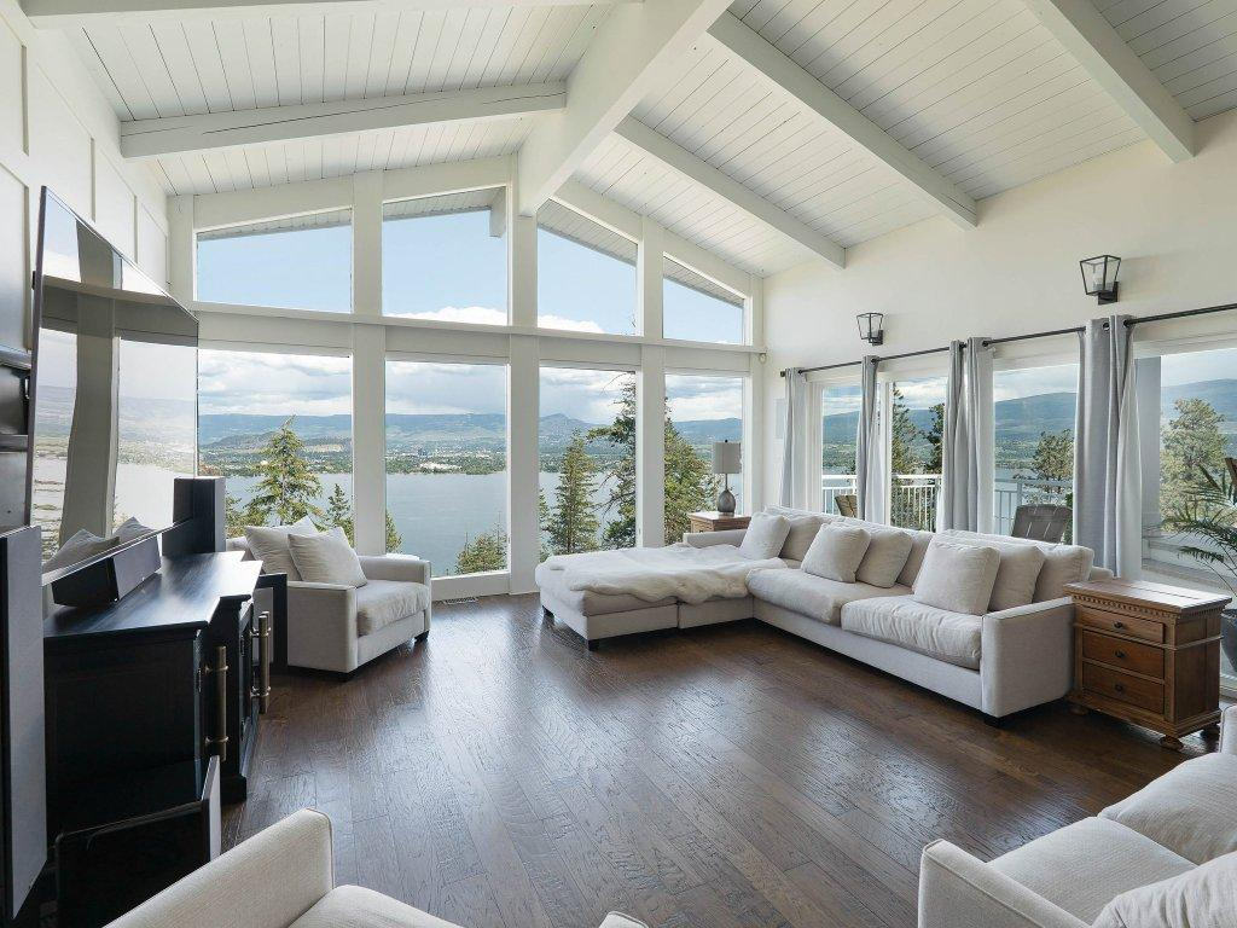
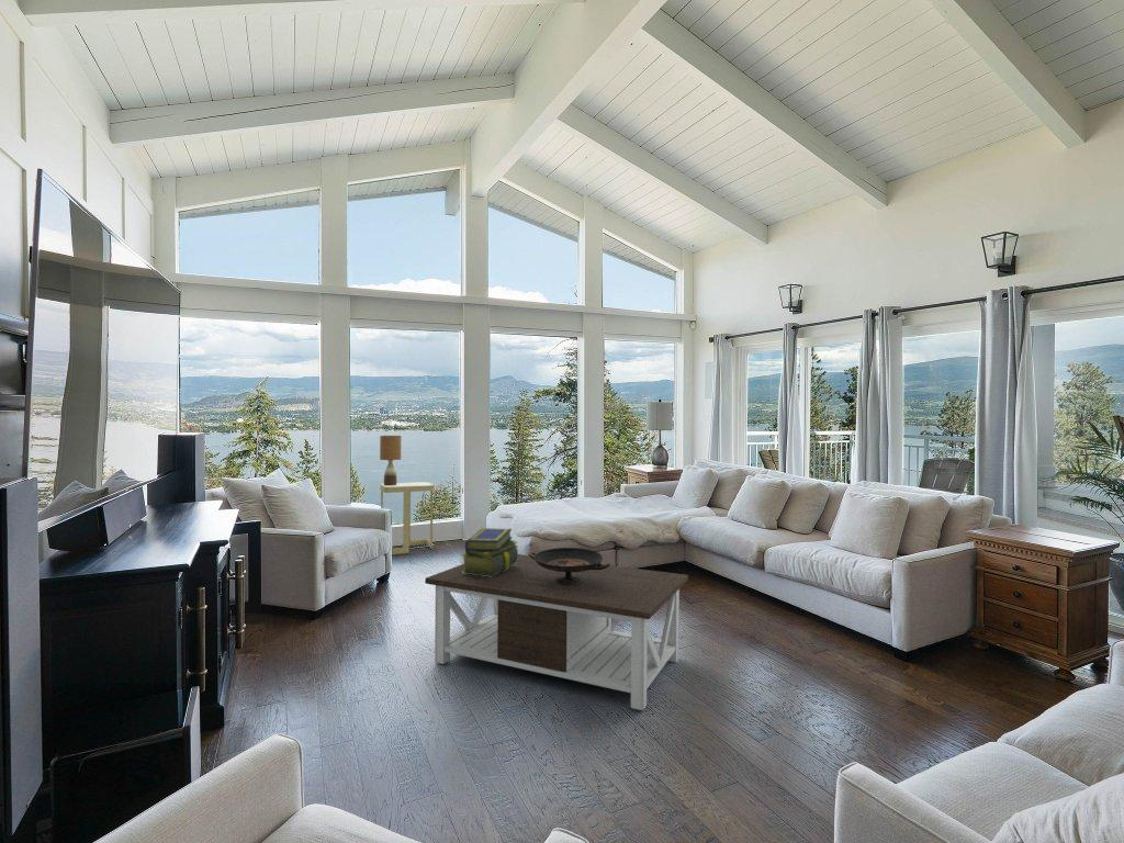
+ side table [379,481,436,555]
+ coffee table [424,553,689,711]
+ stack of books [461,527,519,577]
+ table lamp [379,435,402,485]
+ decorative bowl [528,547,611,584]
